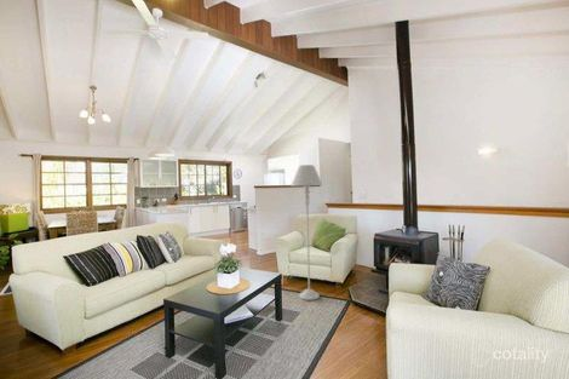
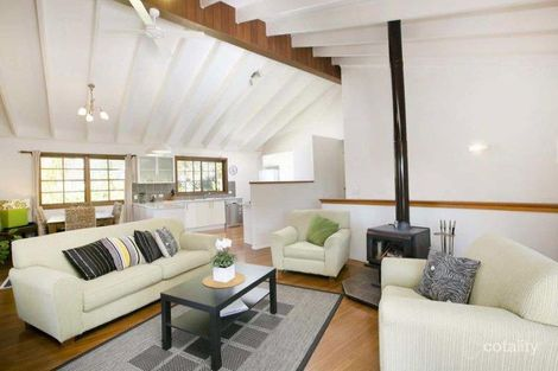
- floor lamp [291,163,324,302]
